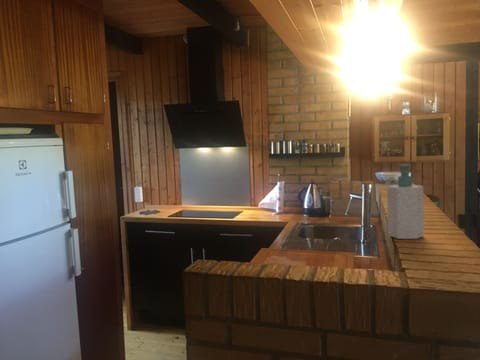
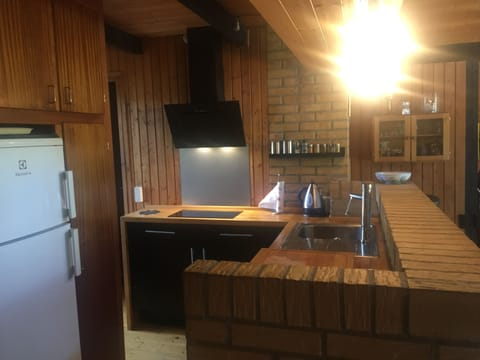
- soap bottle [386,163,425,240]
